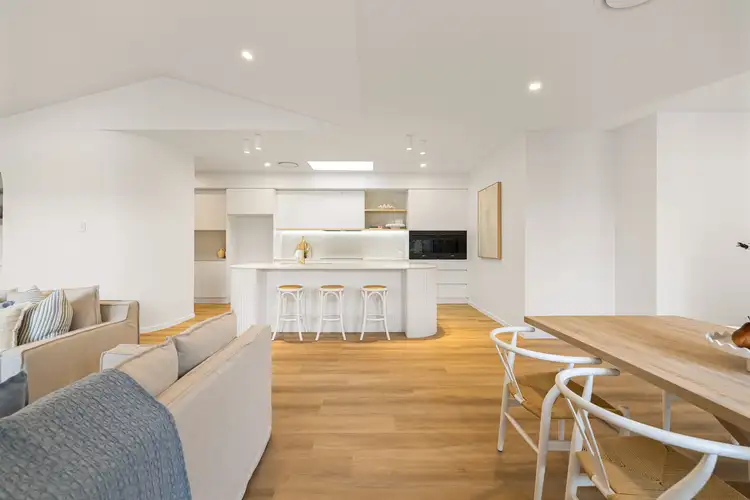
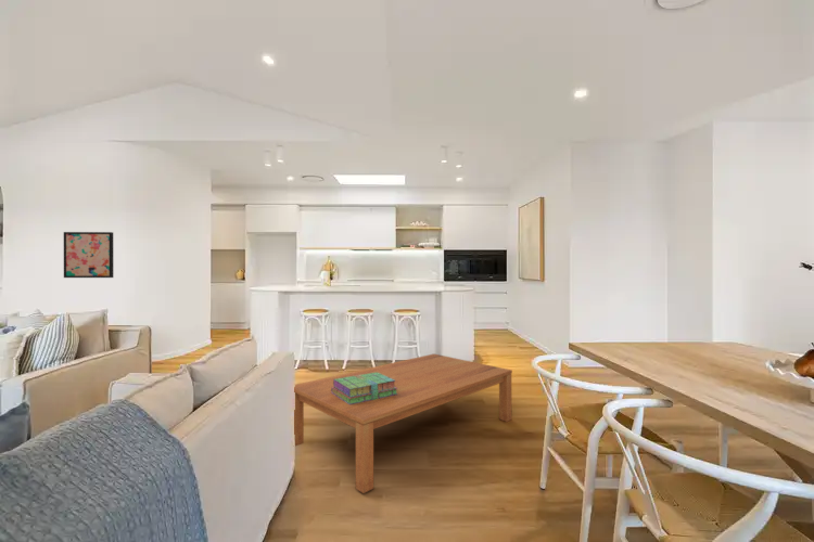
+ coffee table [293,352,513,494]
+ wall art [63,231,114,279]
+ stack of books [331,372,397,404]
